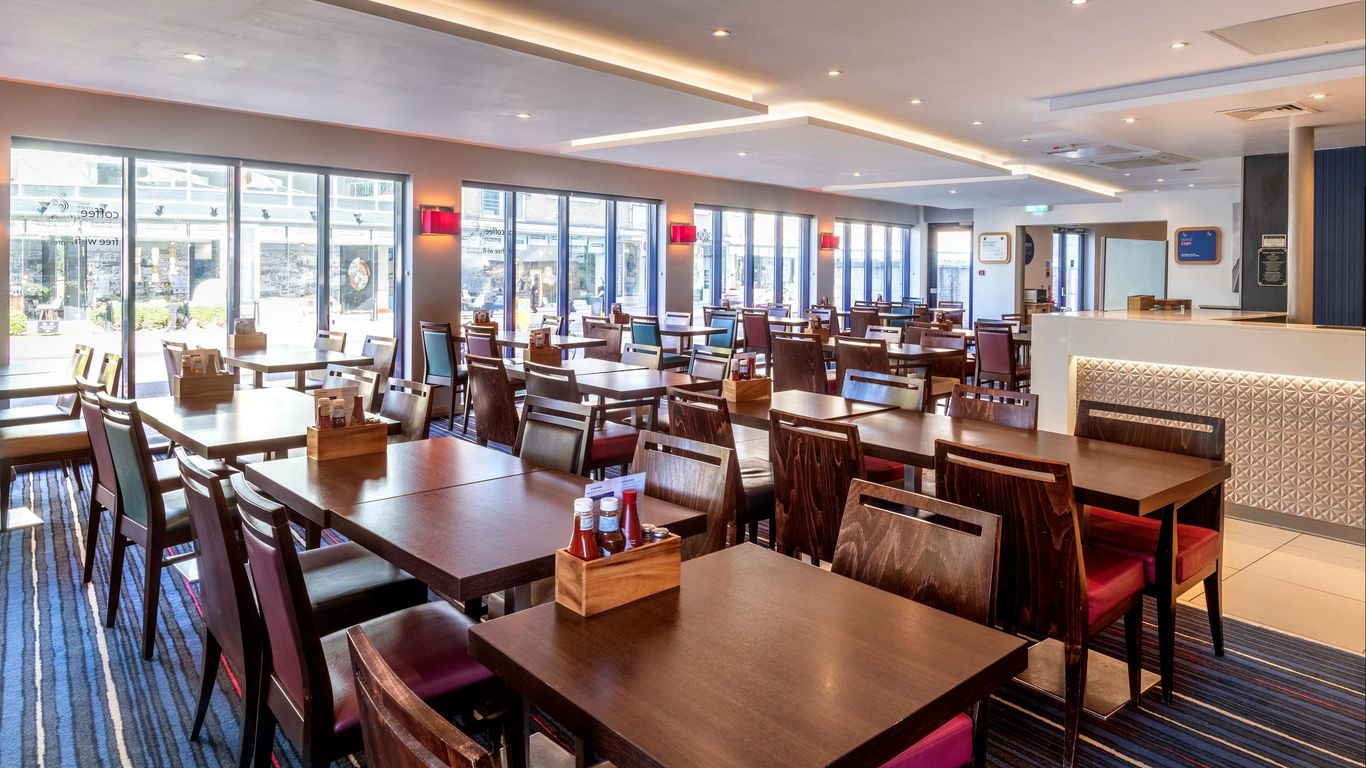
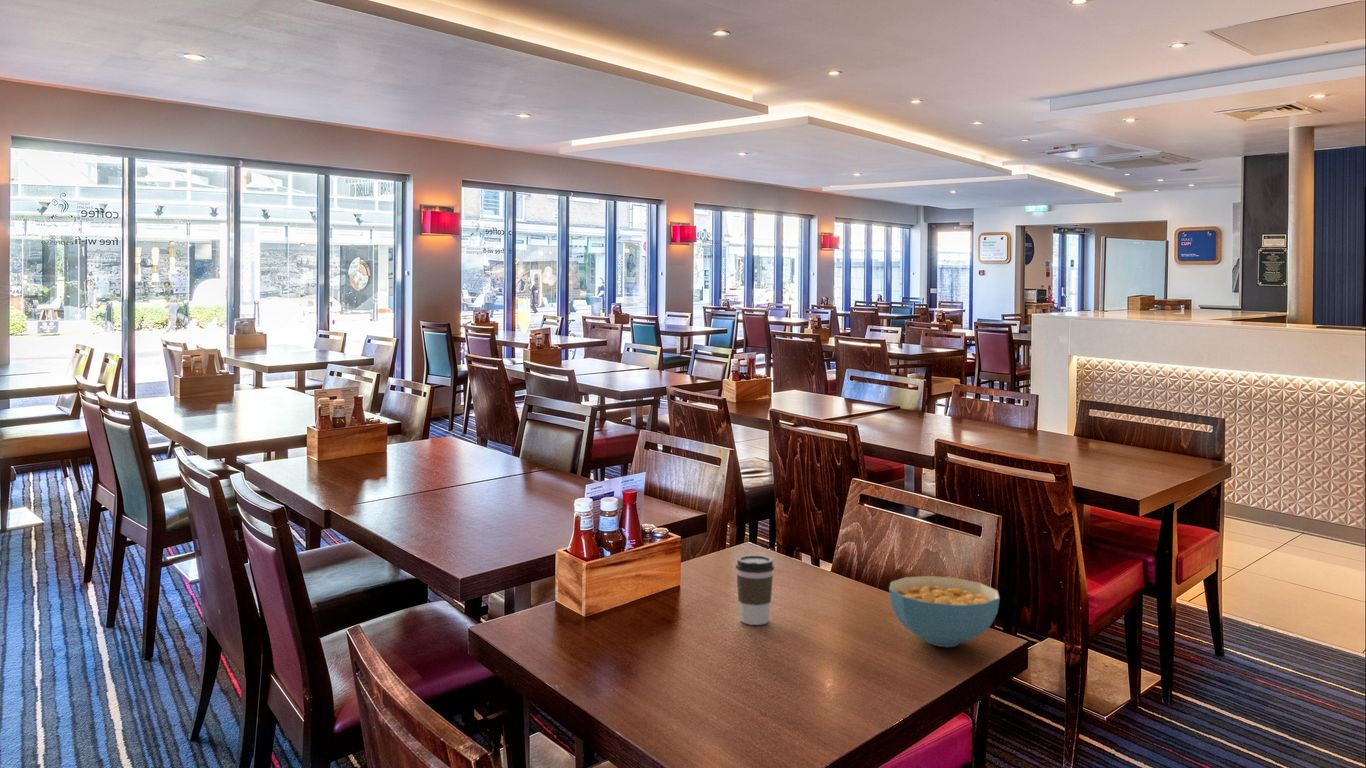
+ coffee cup [735,554,775,626]
+ cereal bowl [888,575,1001,648]
